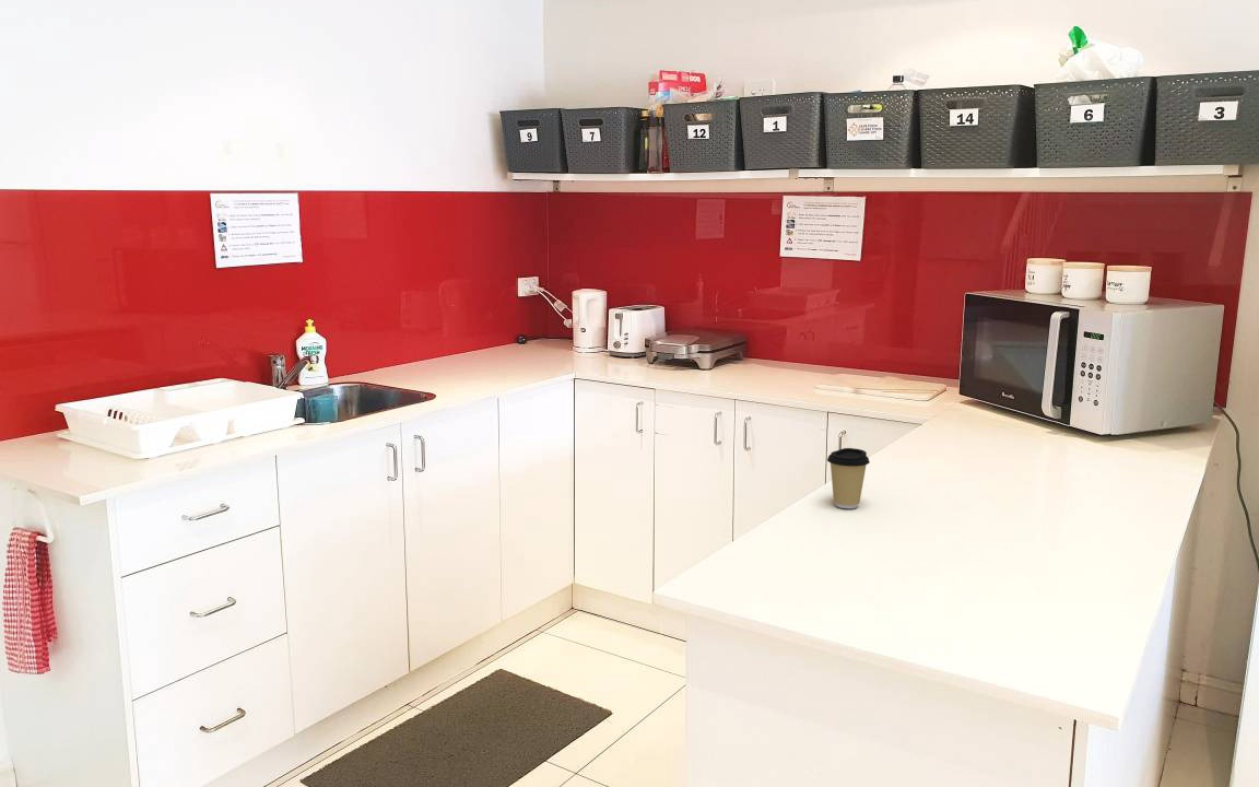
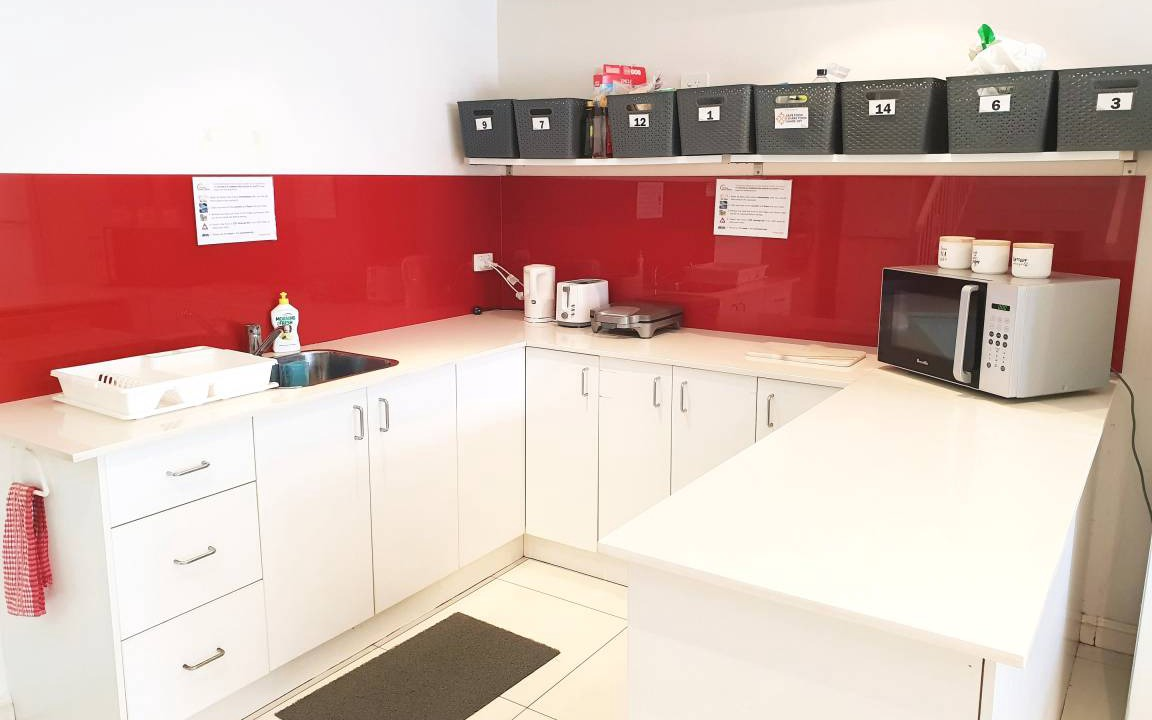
- coffee cup [826,447,871,509]
